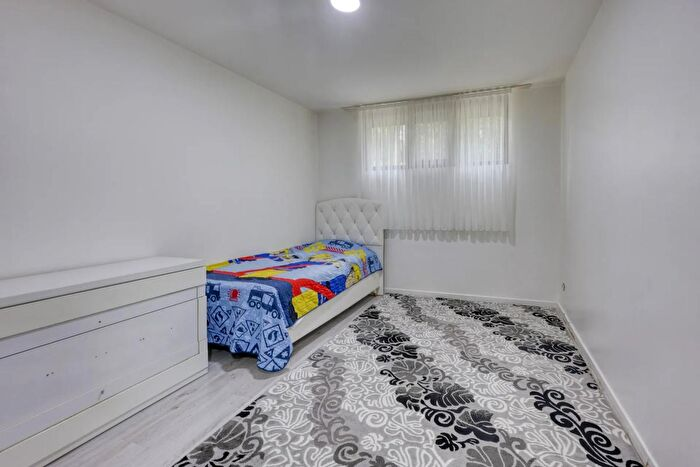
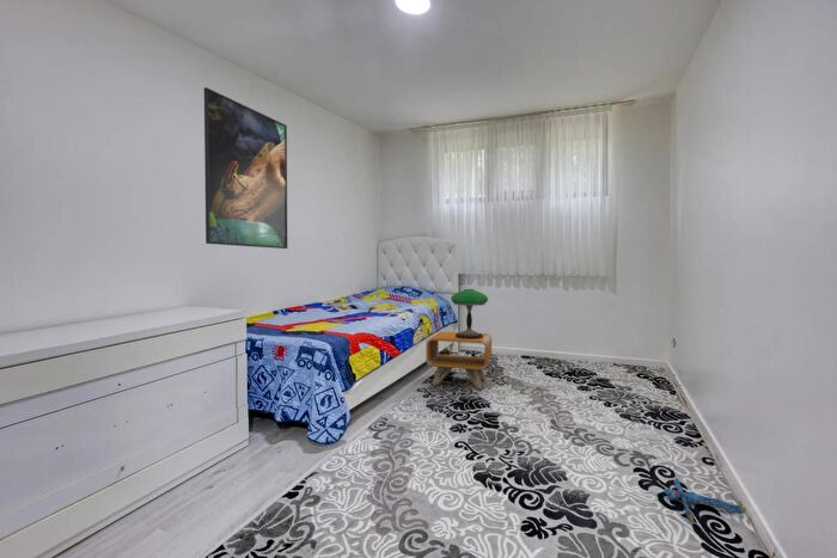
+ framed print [203,86,288,250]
+ plush toy [664,477,747,523]
+ nightstand [424,331,493,391]
+ table lamp [450,288,489,339]
